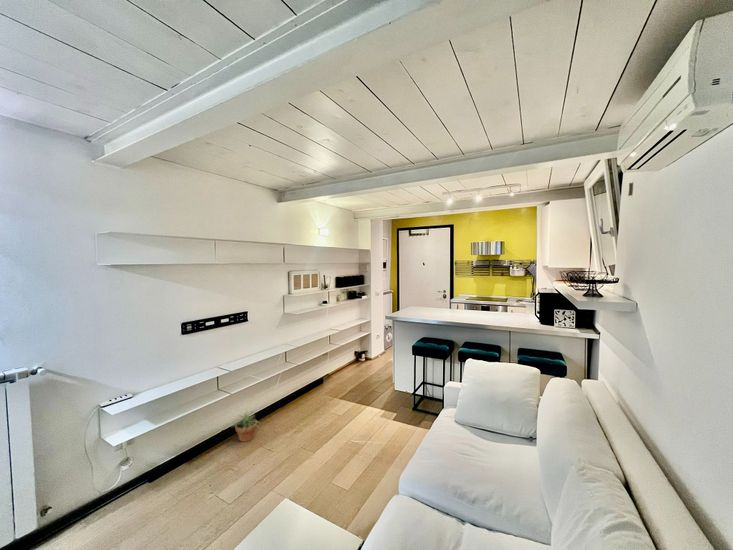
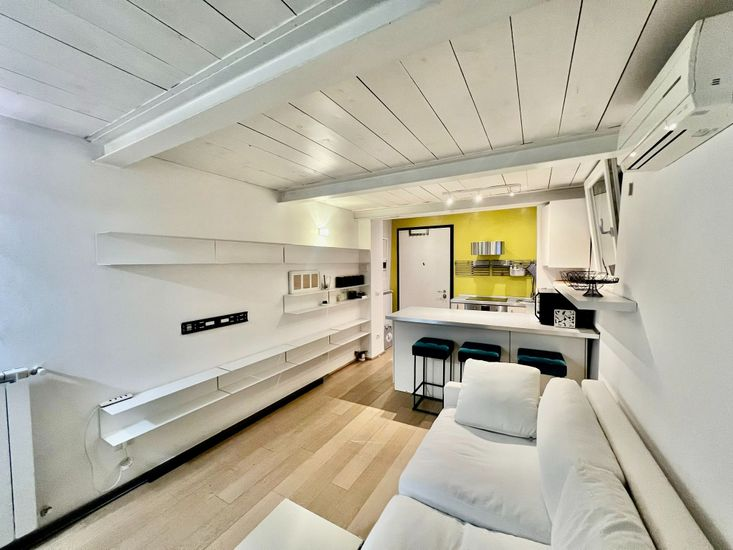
- potted plant [231,407,262,443]
